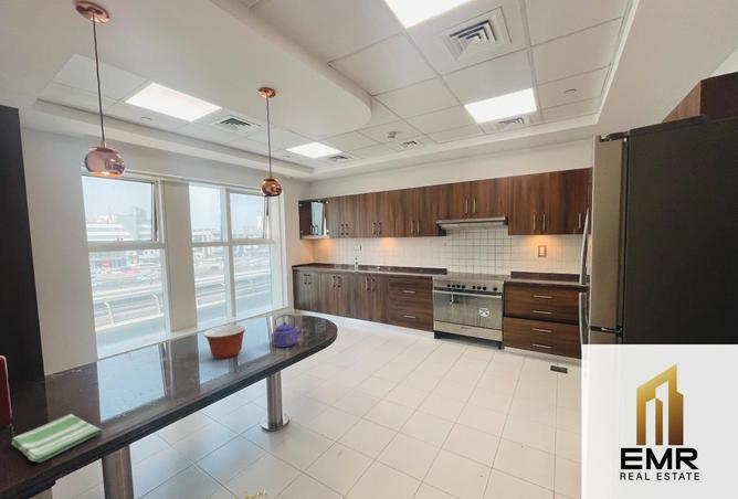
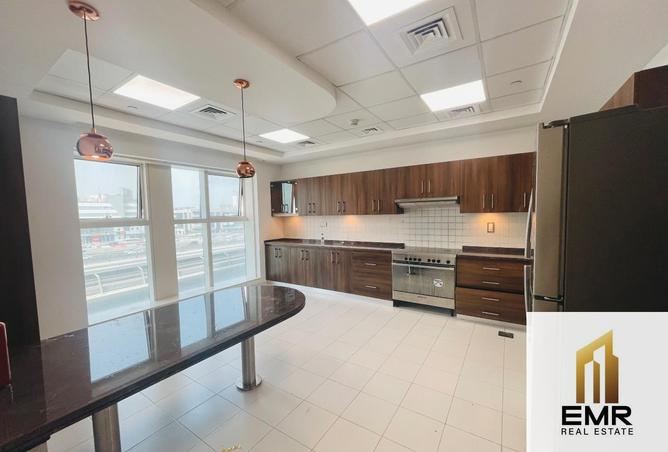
- dish towel [10,413,104,464]
- mixing bowl [202,323,247,360]
- kettle [272,314,306,348]
